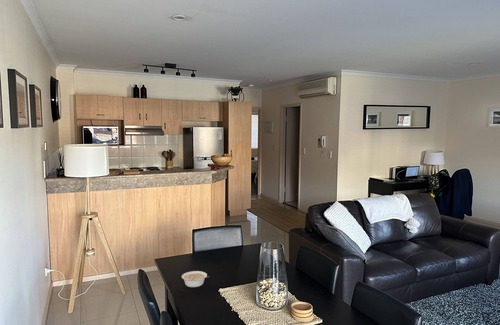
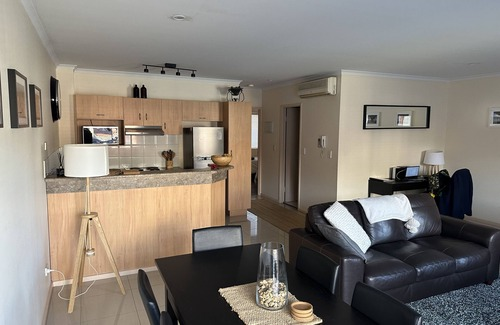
- legume [181,270,210,288]
